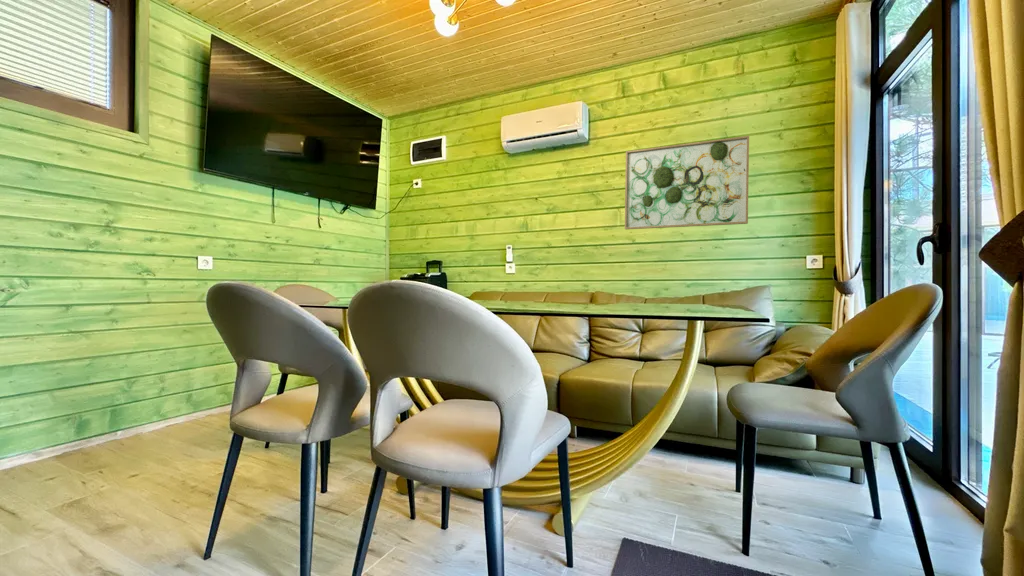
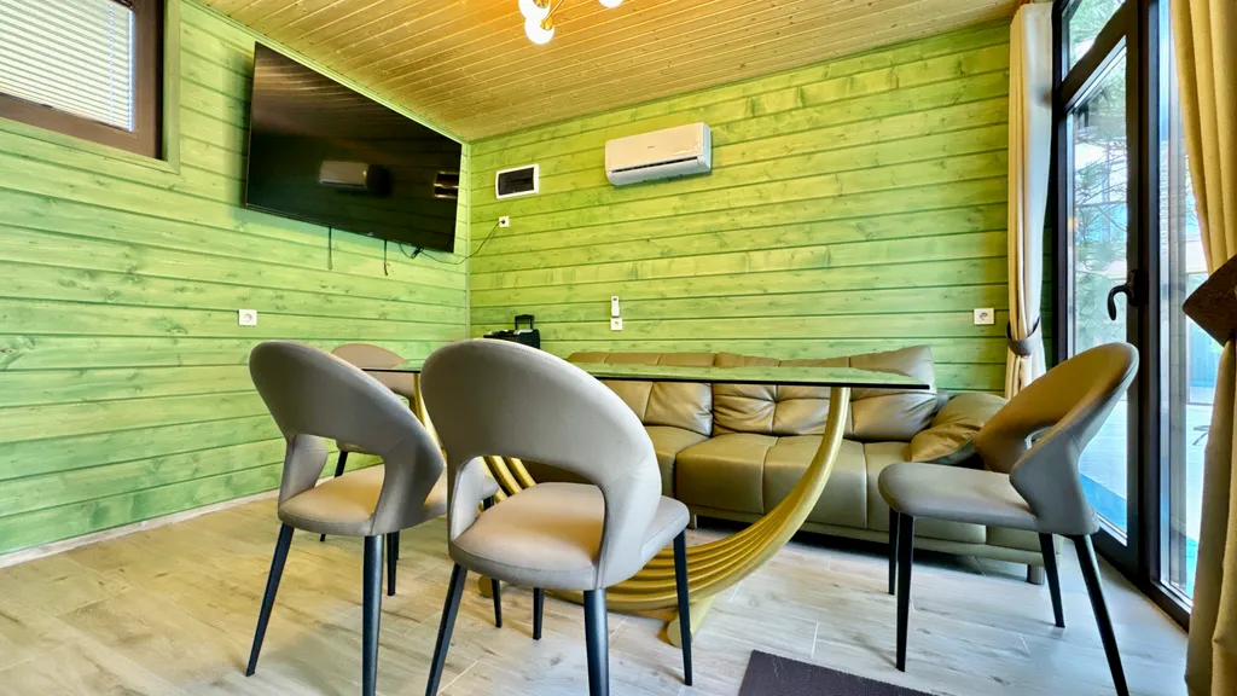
- wall art [624,135,750,230]
